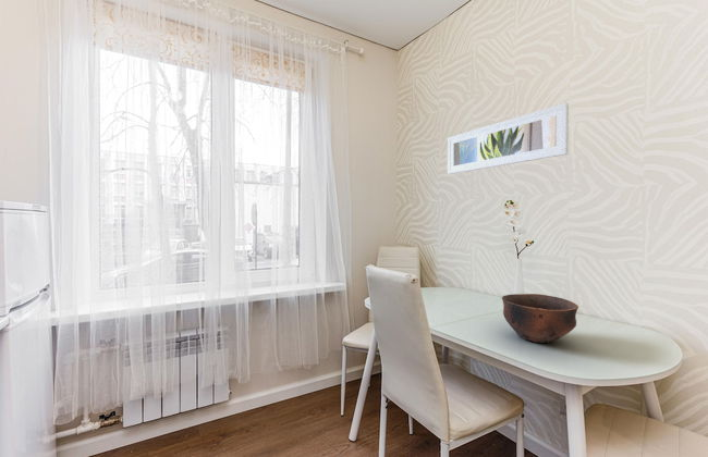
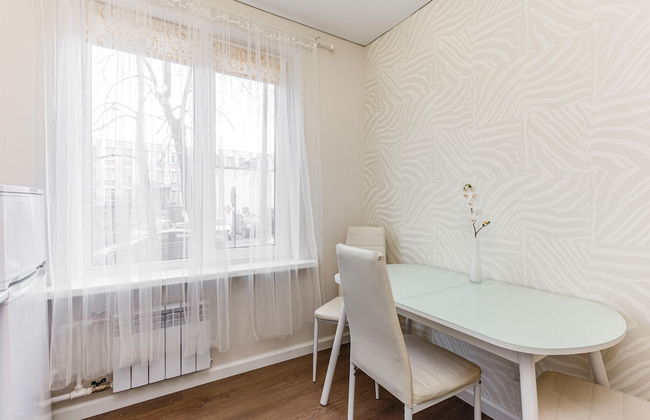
- bowl [501,293,579,344]
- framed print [447,102,570,175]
